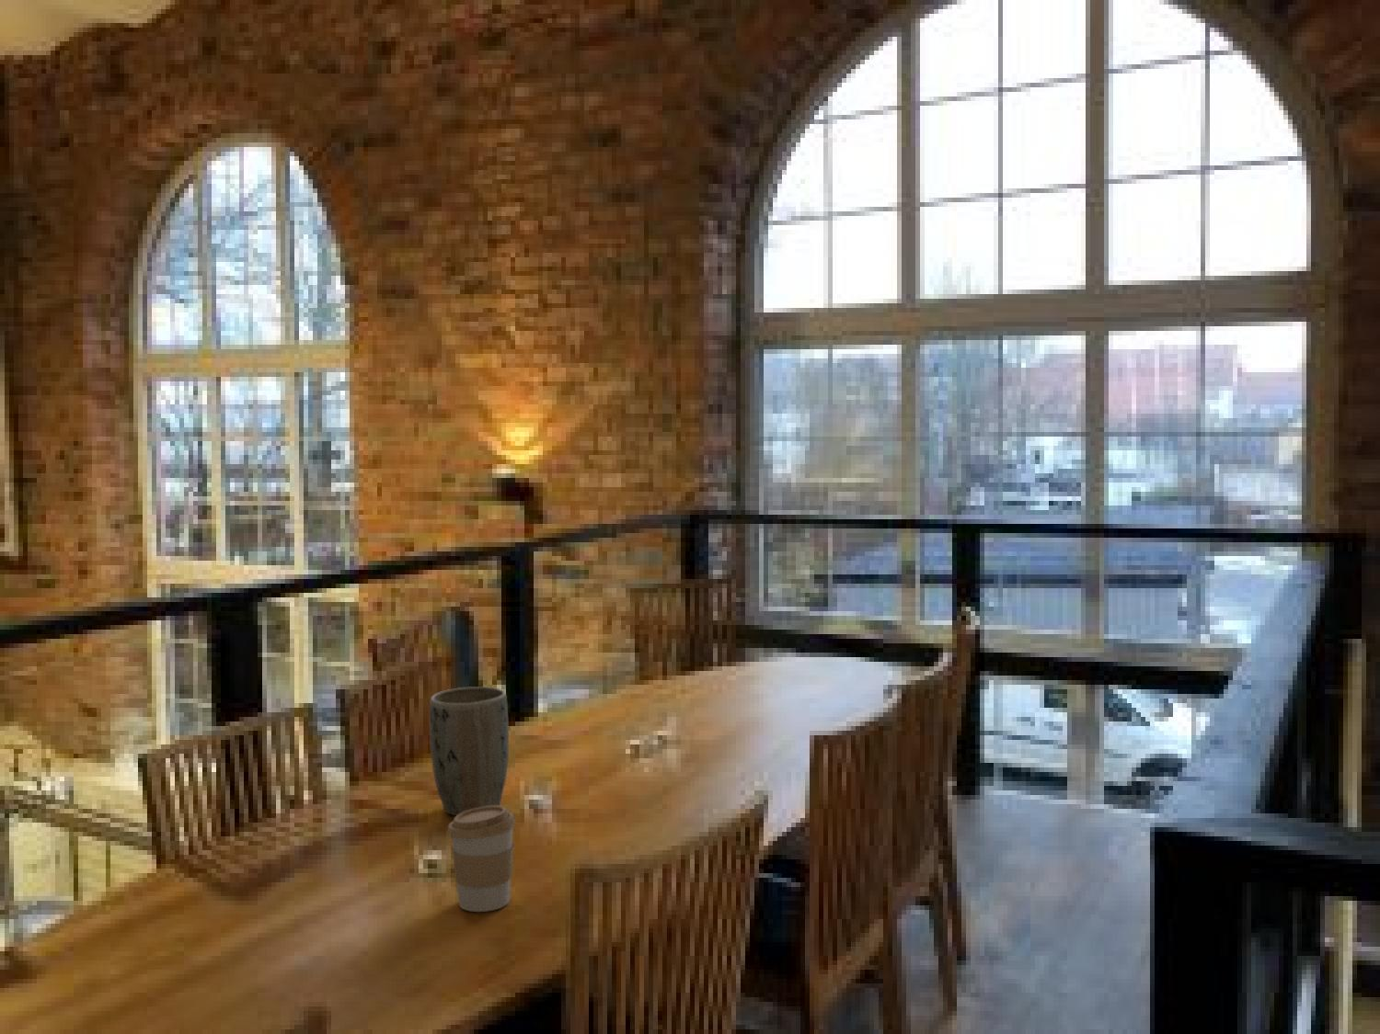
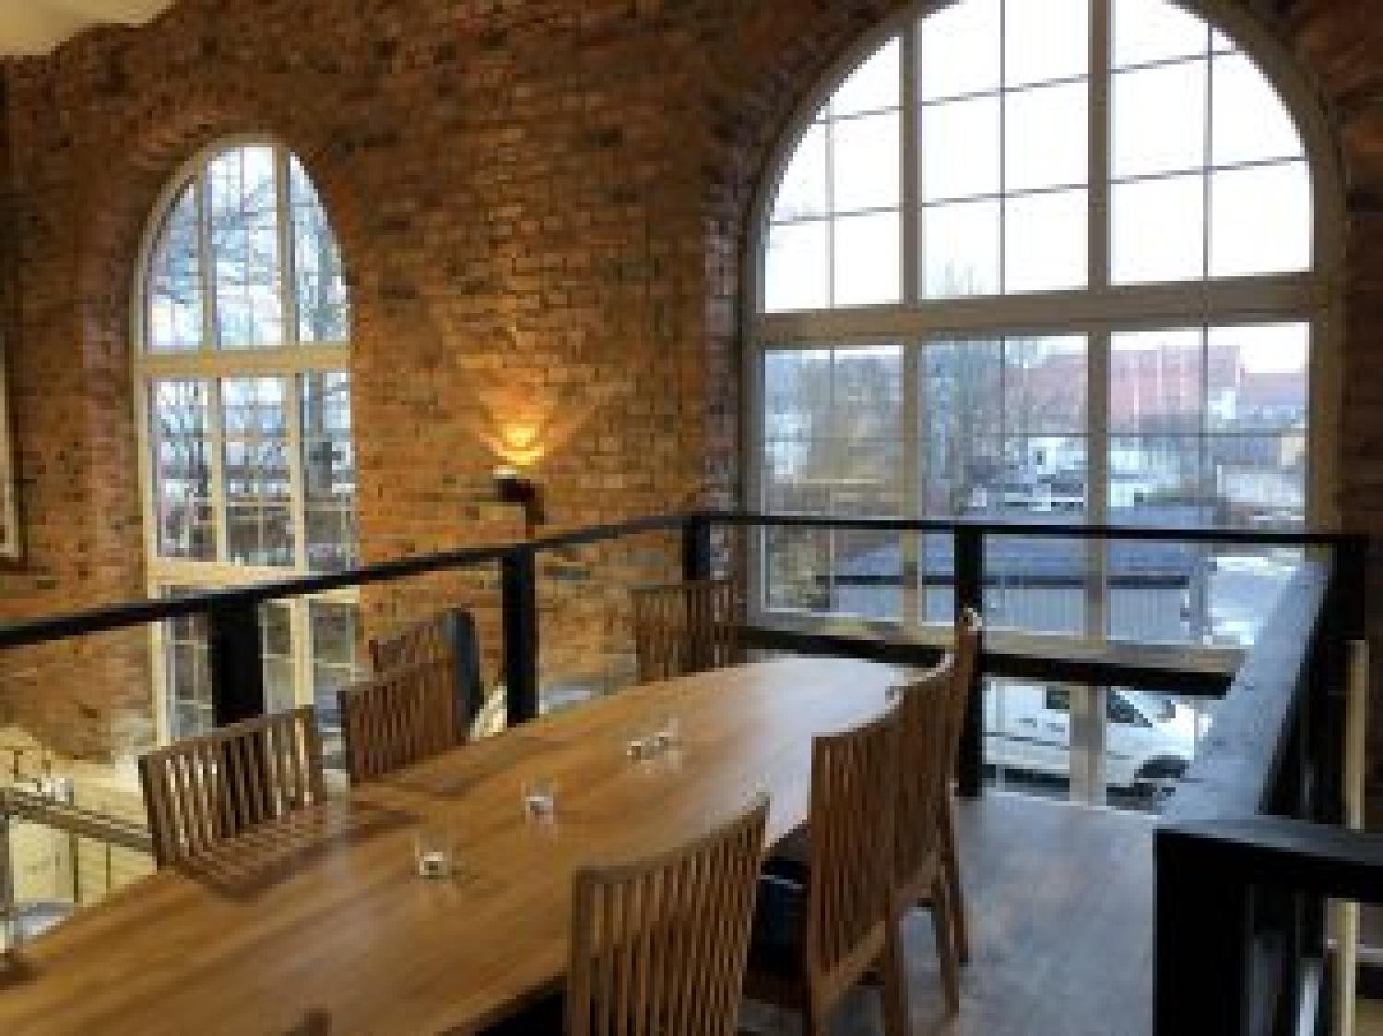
- coffee cup [447,805,517,912]
- plant pot [429,685,510,816]
